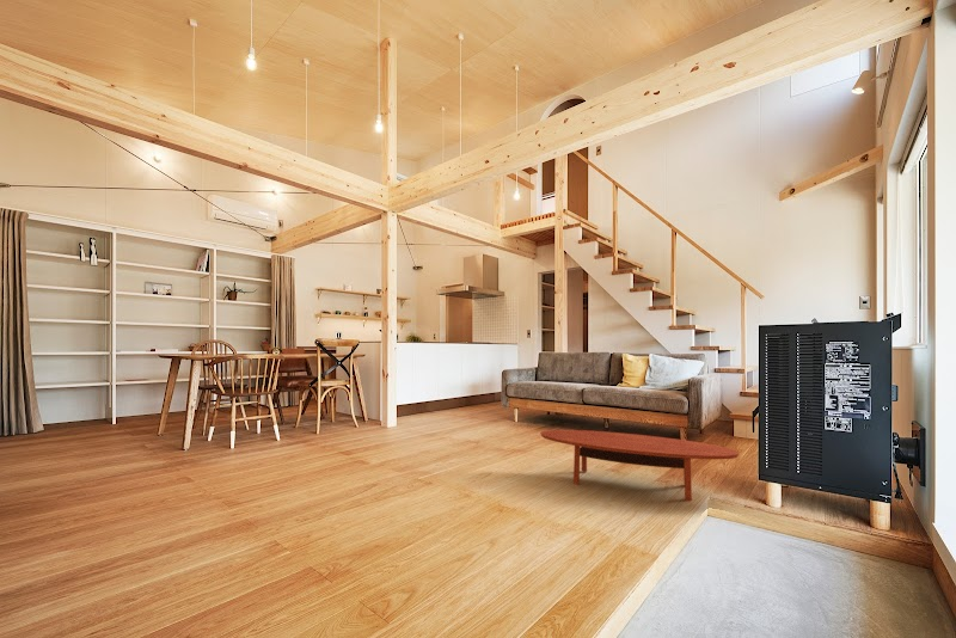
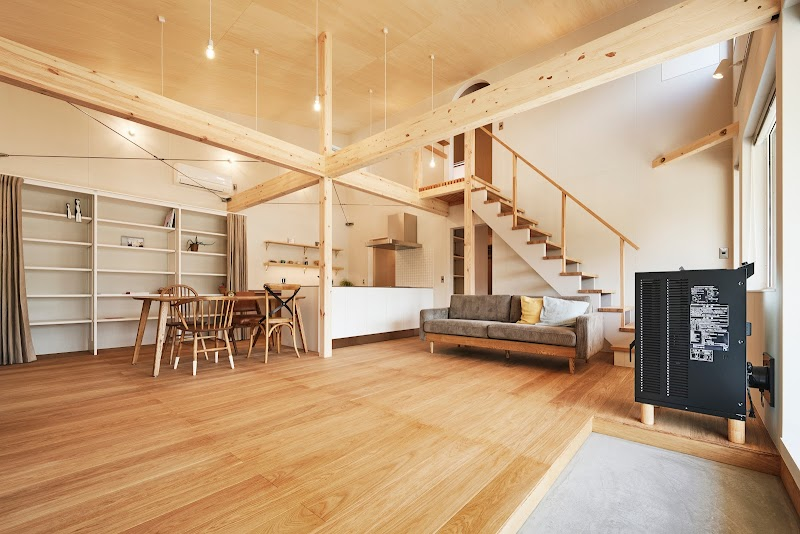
- coffee table [539,429,741,502]
